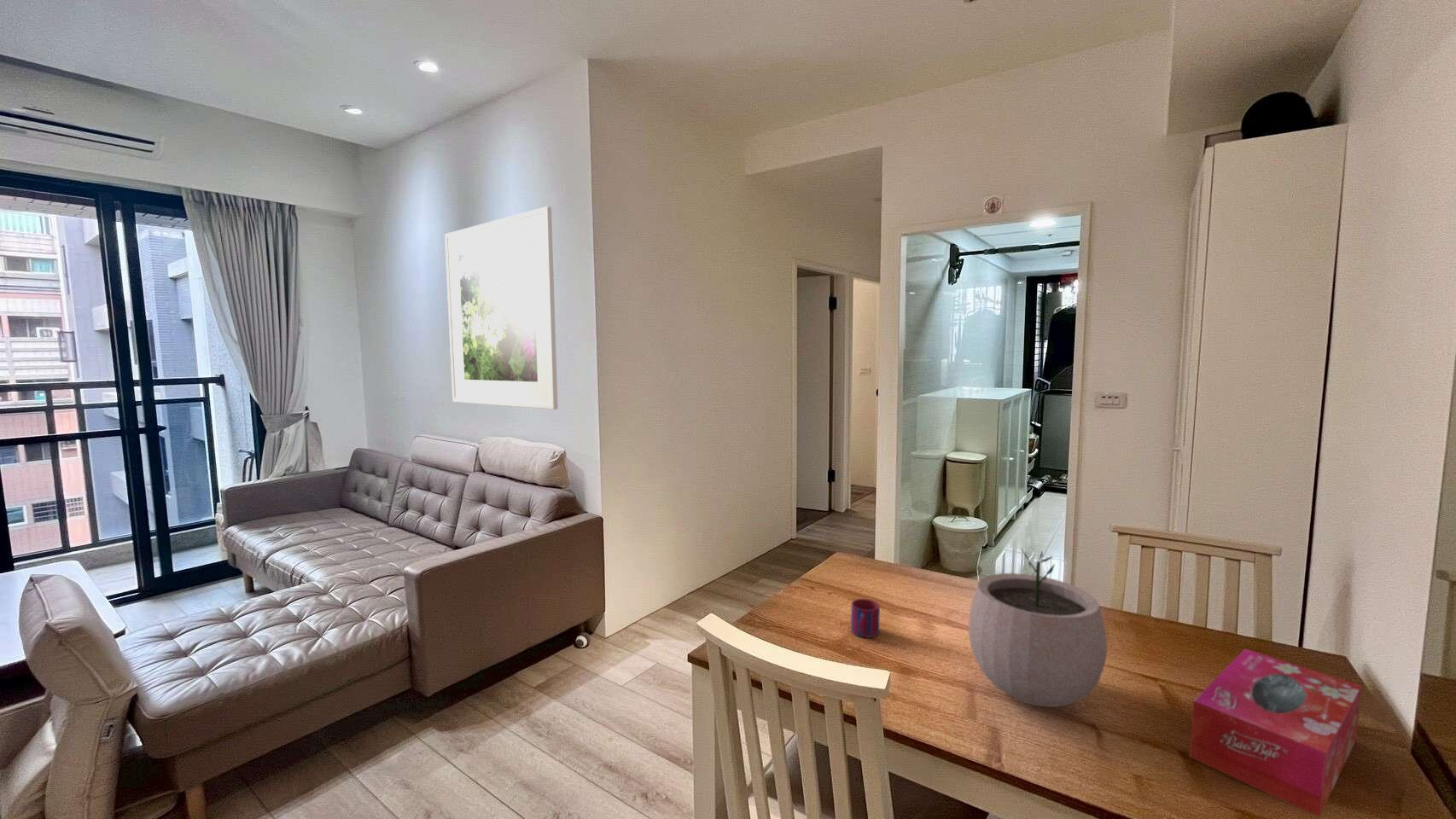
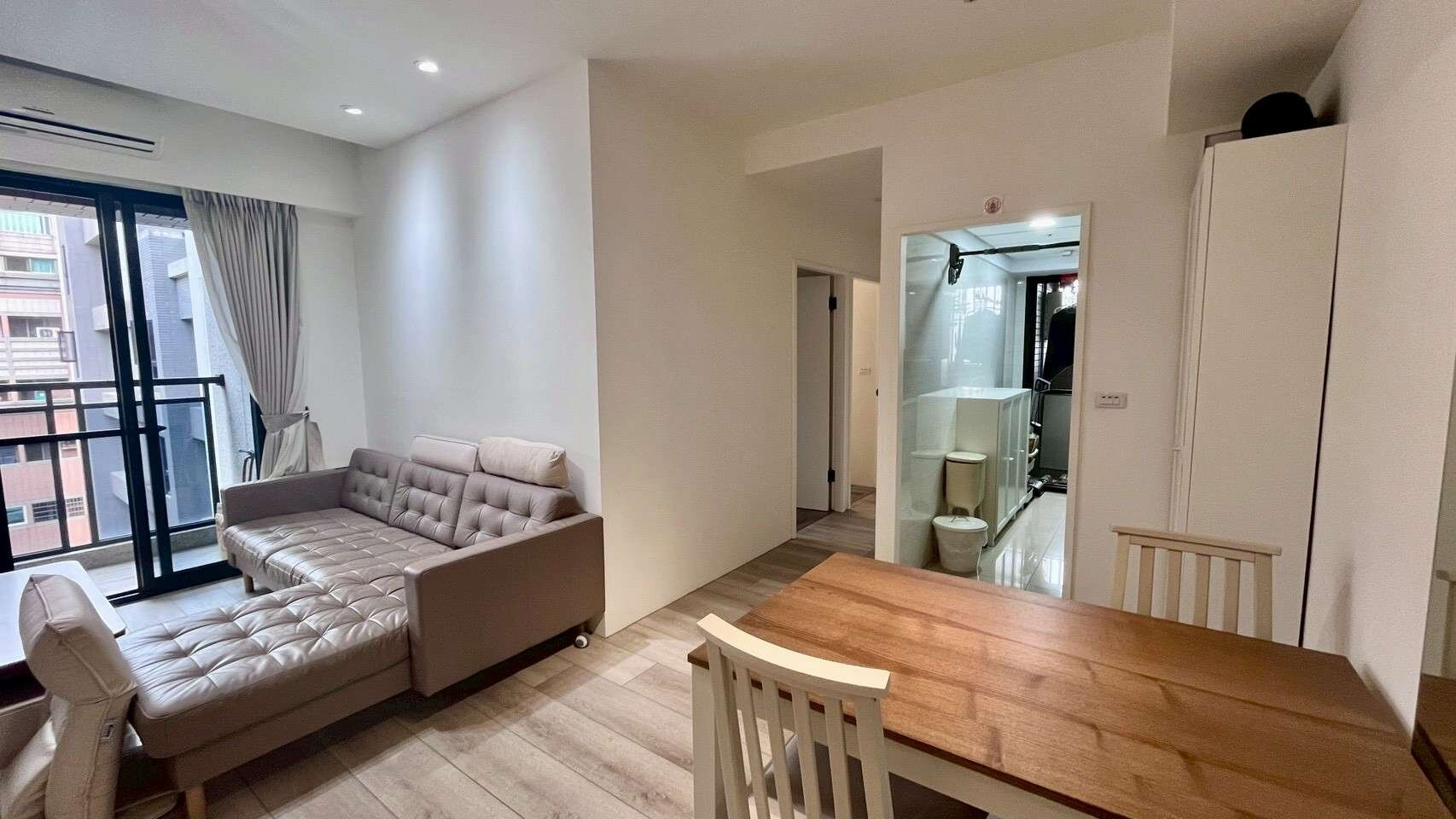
- plant pot [968,547,1108,708]
- tissue box [1189,648,1362,818]
- mug [850,598,881,638]
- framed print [444,206,558,410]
